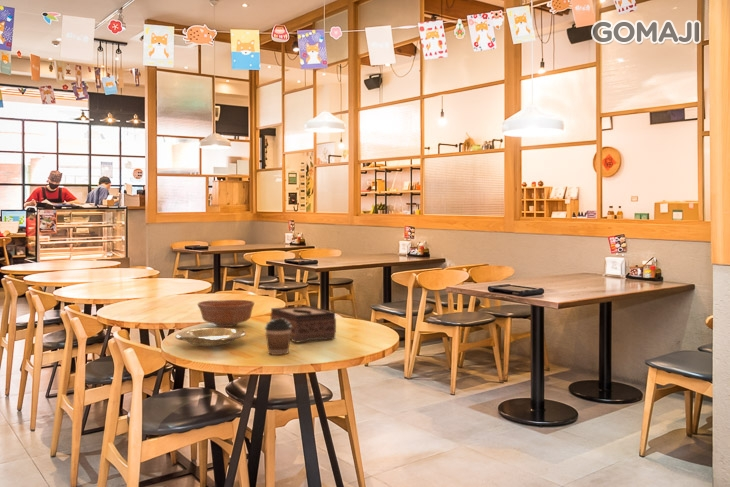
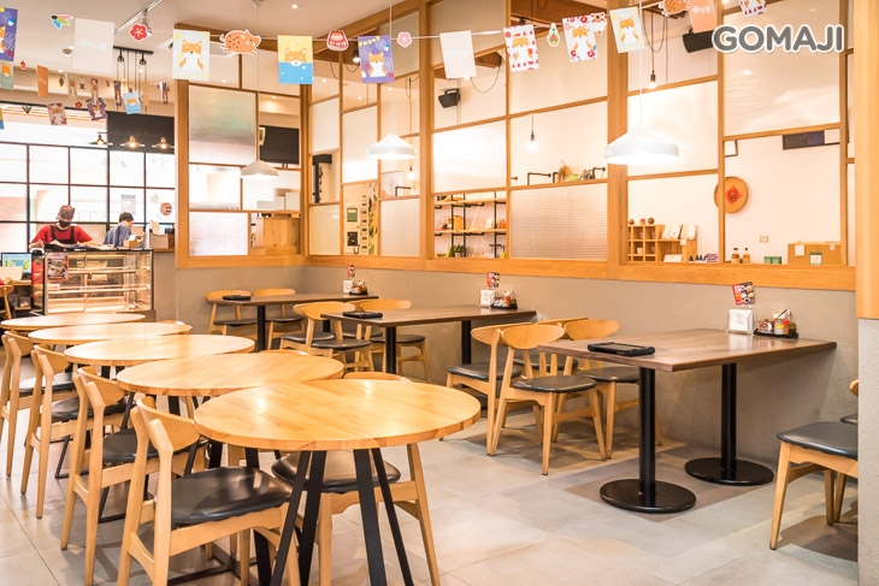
- tissue box [270,305,337,344]
- coffee cup [264,319,292,356]
- plate [174,326,247,347]
- bowl [197,299,255,328]
